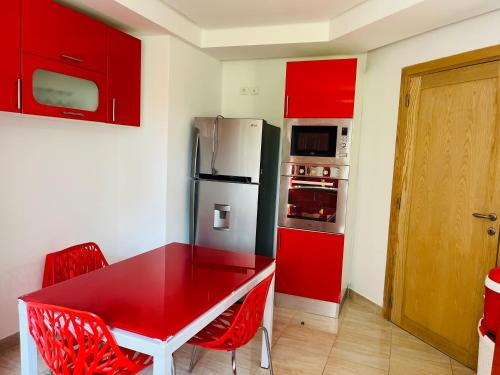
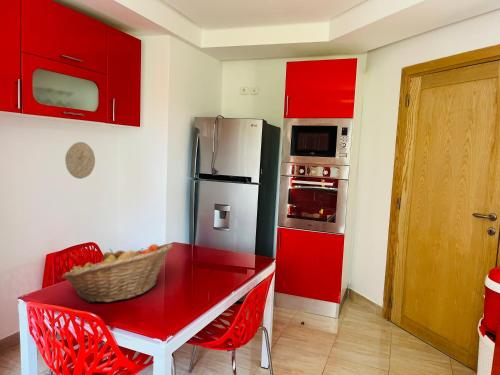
+ decorative plate [64,141,96,180]
+ fruit basket [61,243,173,304]
